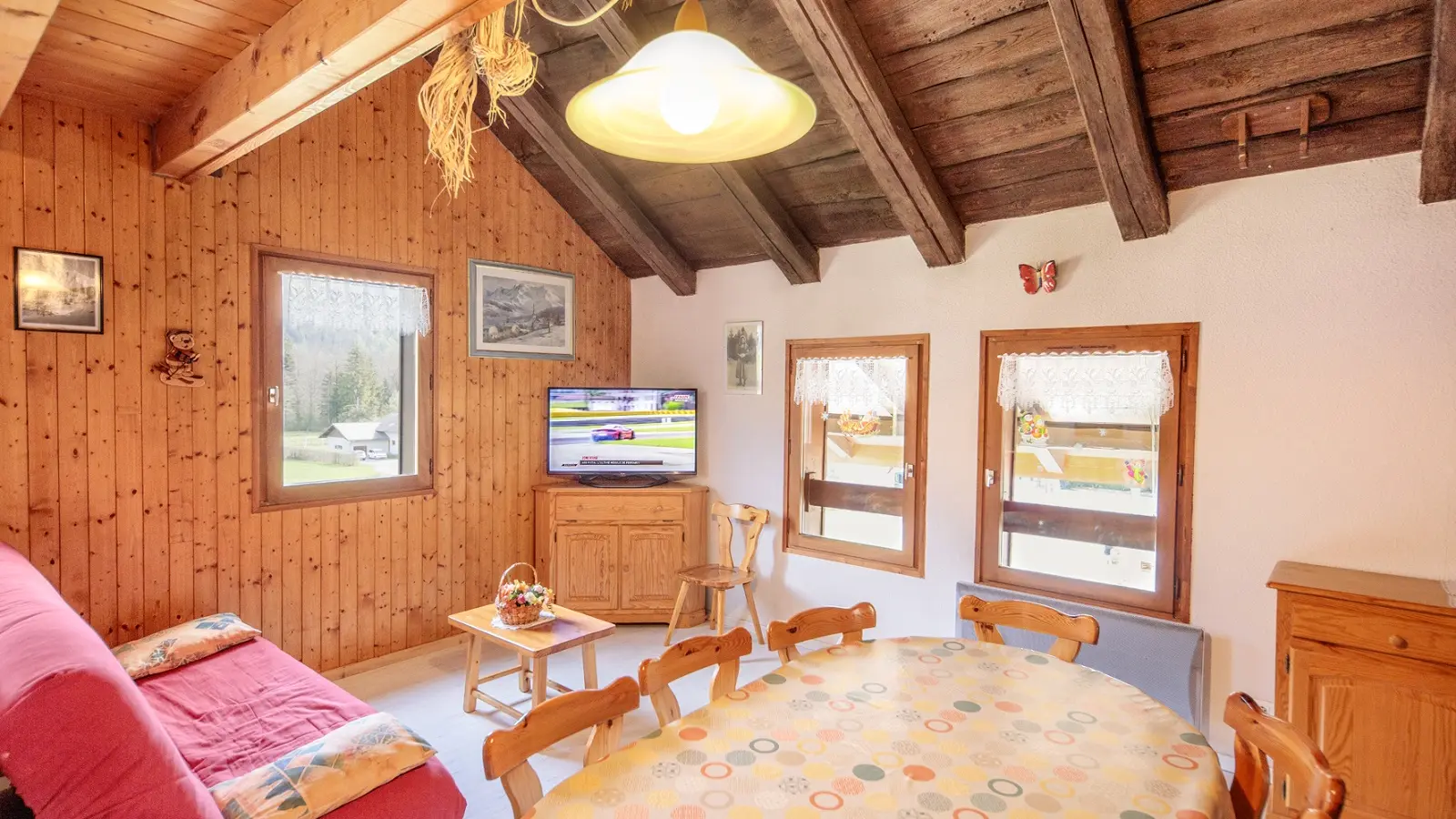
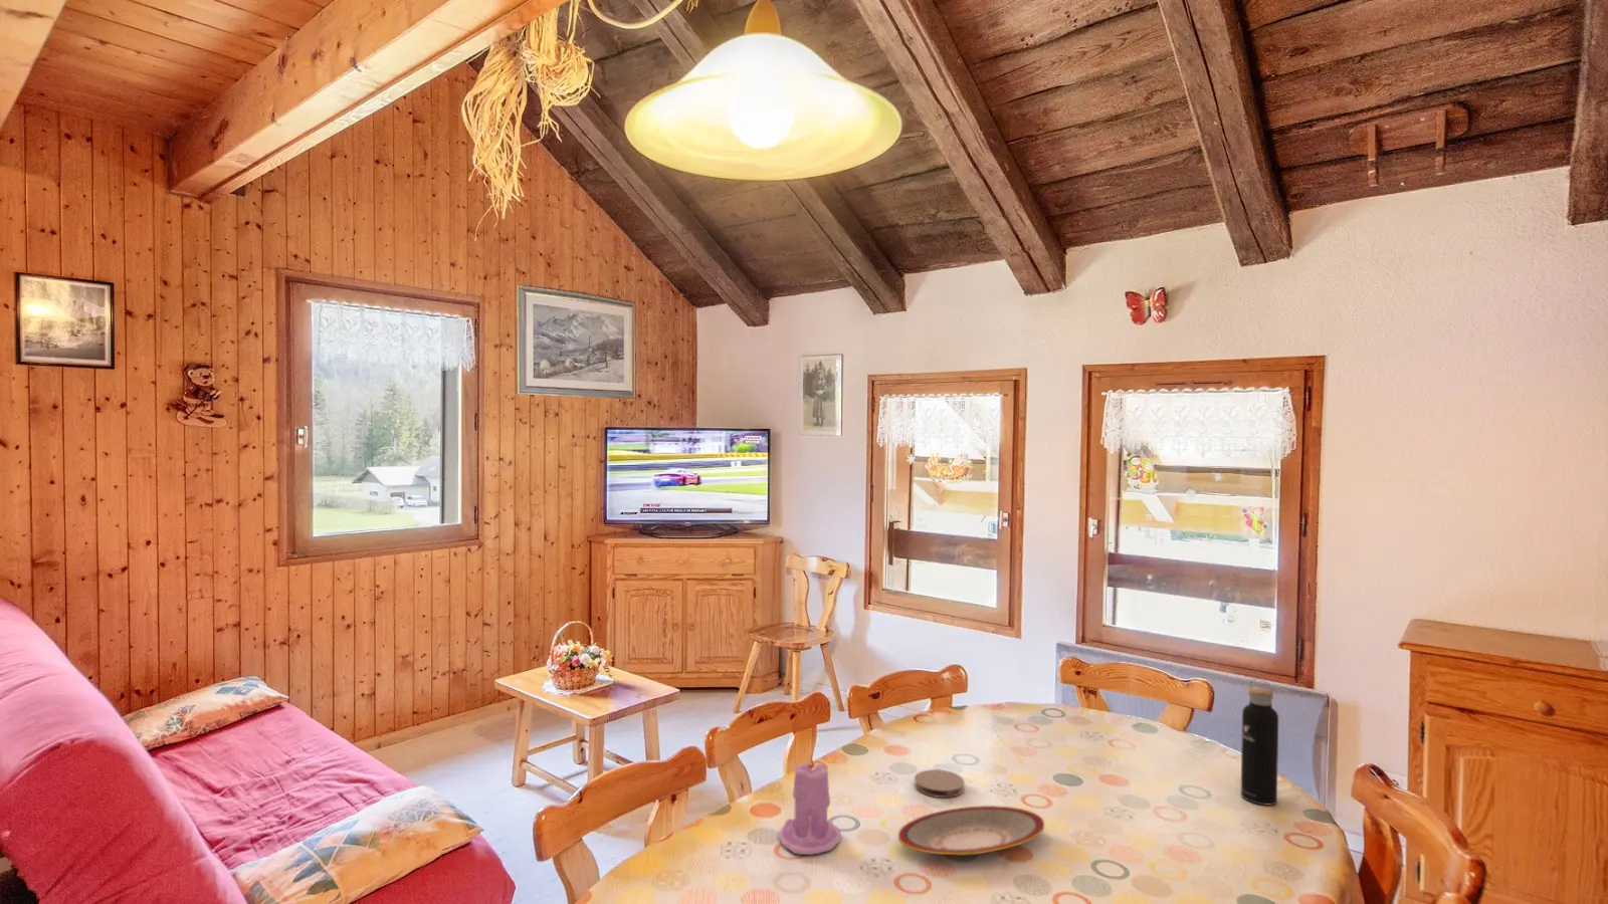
+ candle [777,754,843,855]
+ water bottle [1240,677,1279,806]
+ coaster [913,768,966,798]
+ plate [898,805,1045,855]
